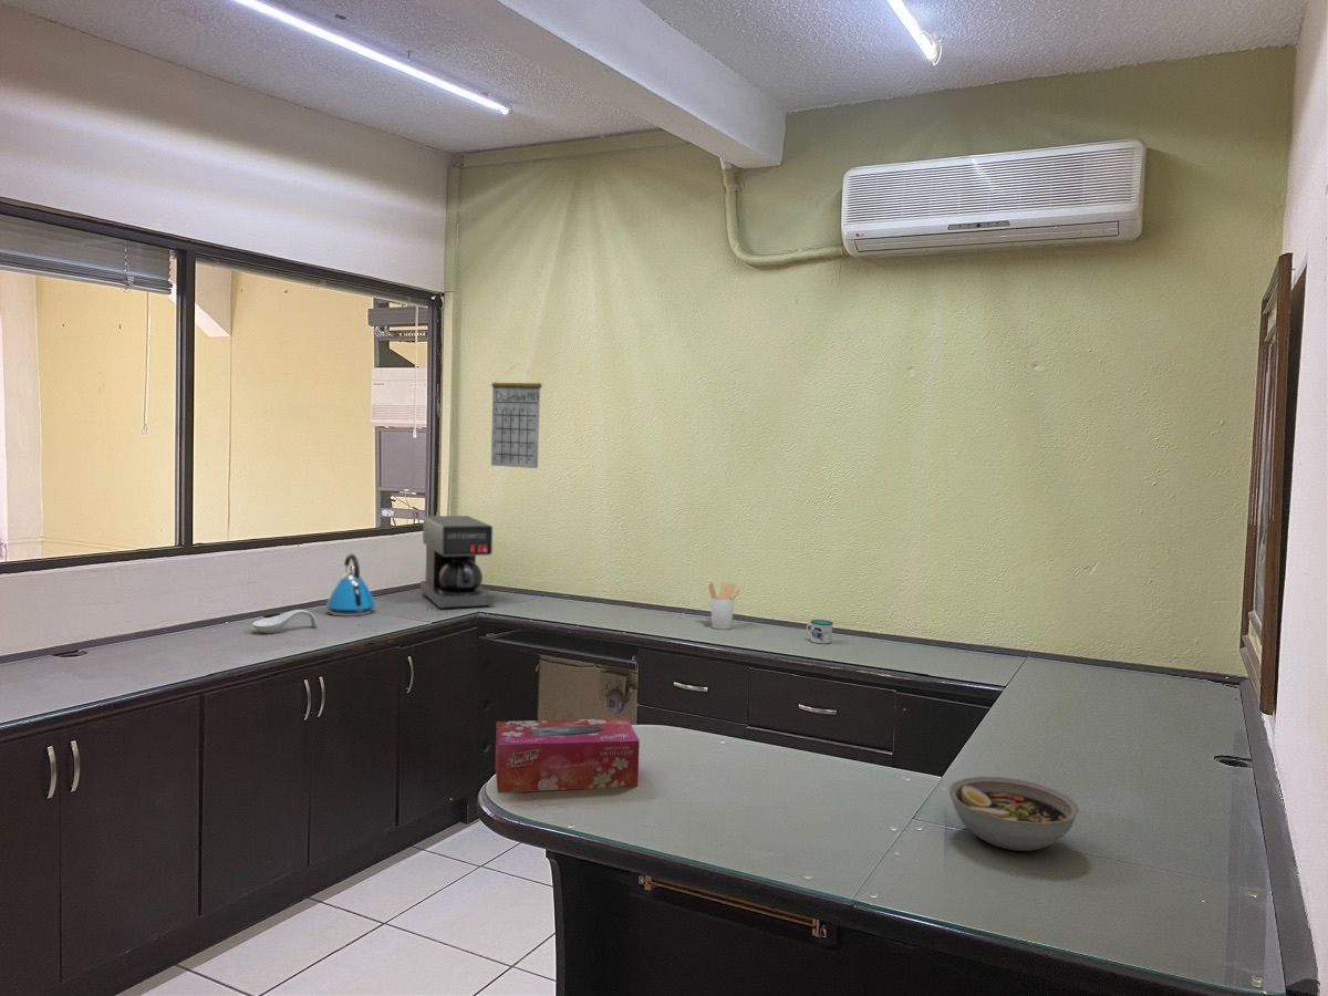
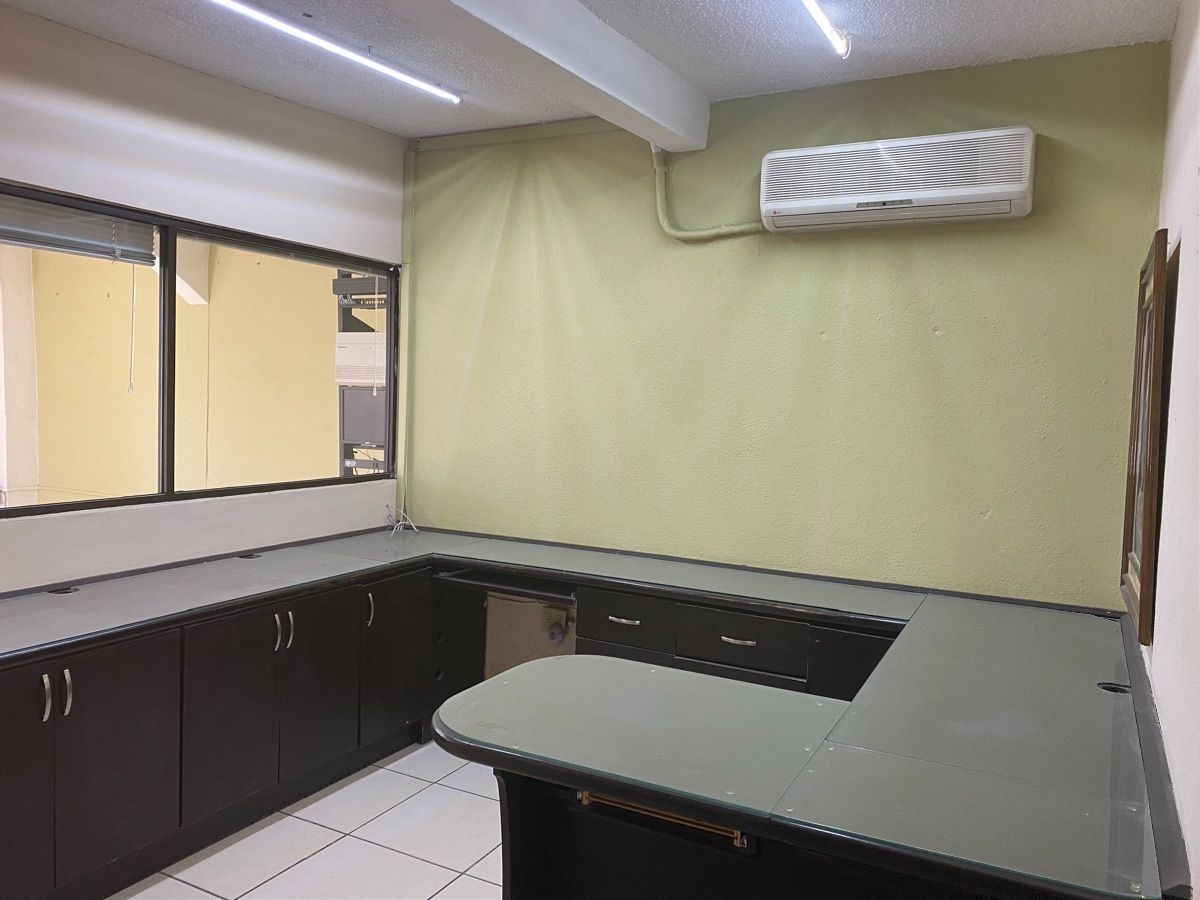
- mug [806,619,834,645]
- spoon rest [251,609,319,634]
- bowl [948,776,1081,852]
- calendar [490,362,543,469]
- tissue box [495,717,641,793]
- kettle [325,552,376,618]
- coffee maker [419,515,495,611]
- utensil holder [707,581,740,631]
